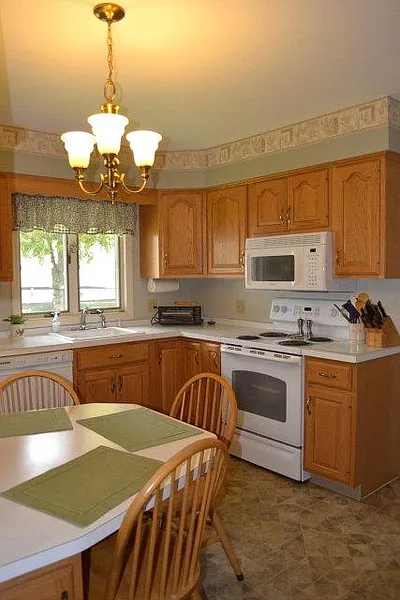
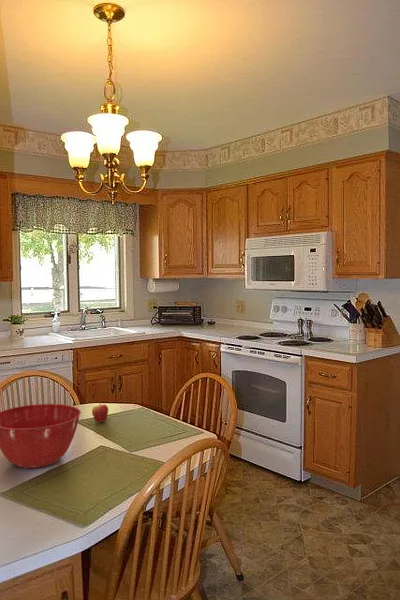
+ mixing bowl [0,403,82,469]
+ fruit [91,397,109,424]
